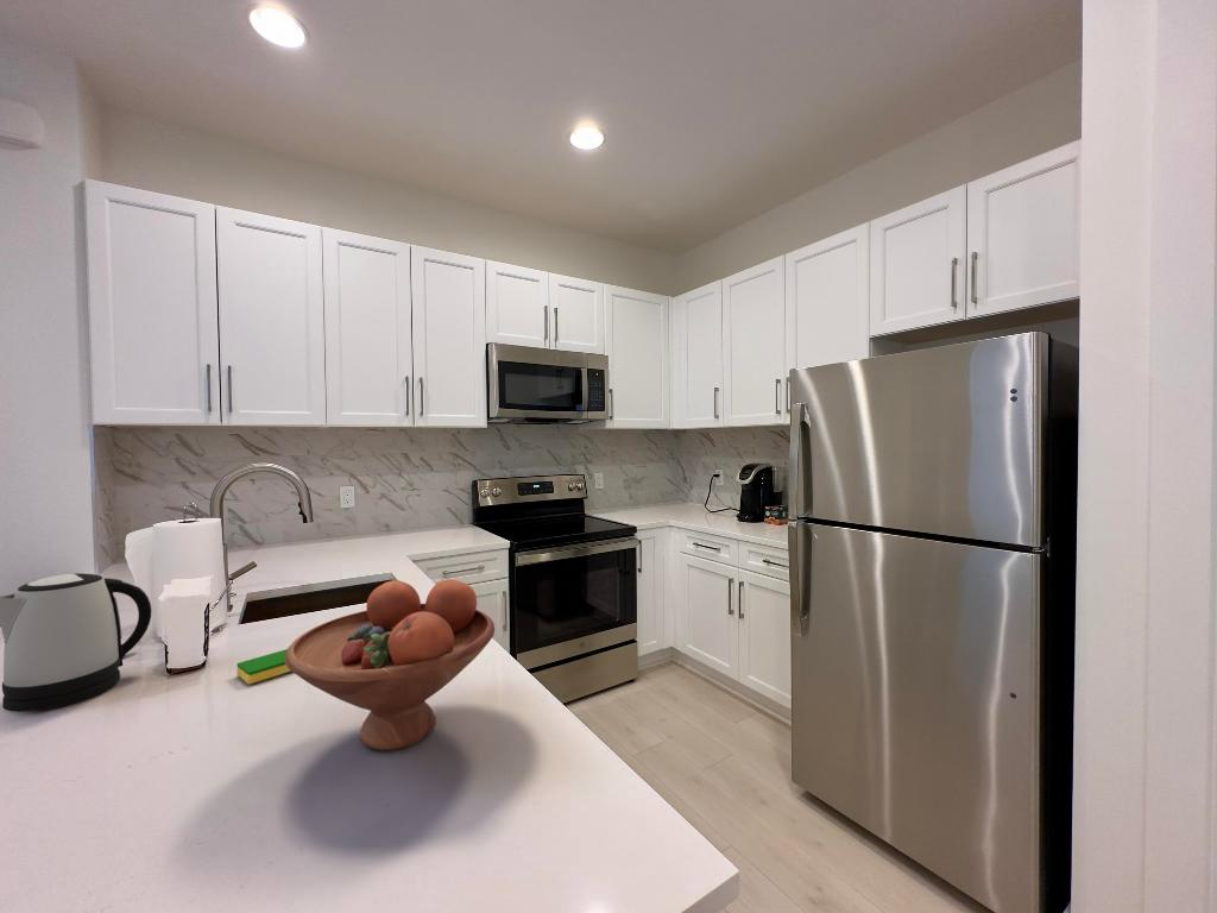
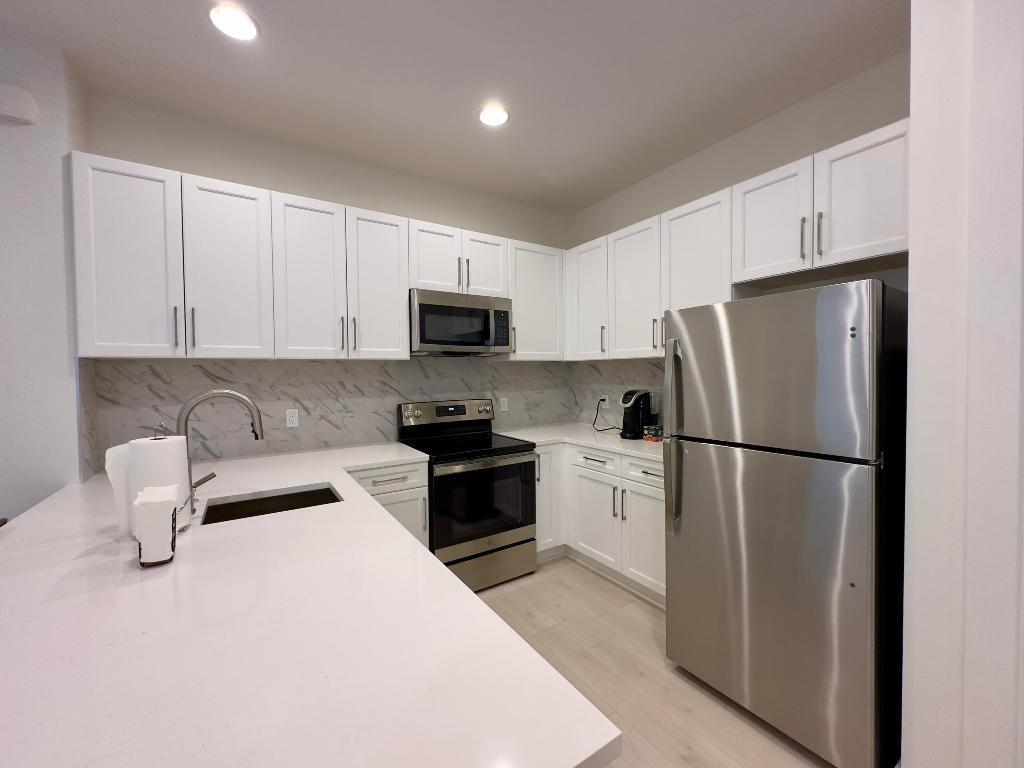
- dish sponge [235,648,291,685]
- kettle [0,572,152,713]
- fruit bowl [285,578,496,751]
